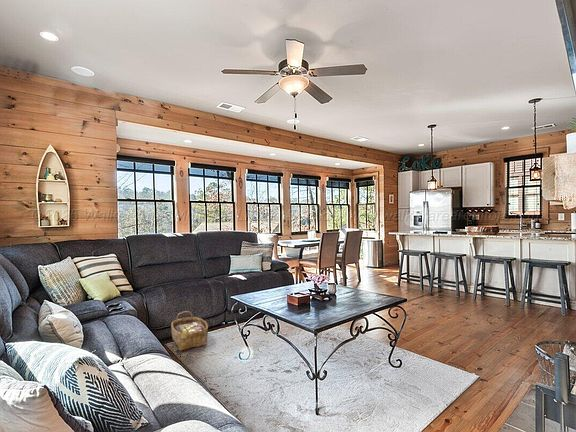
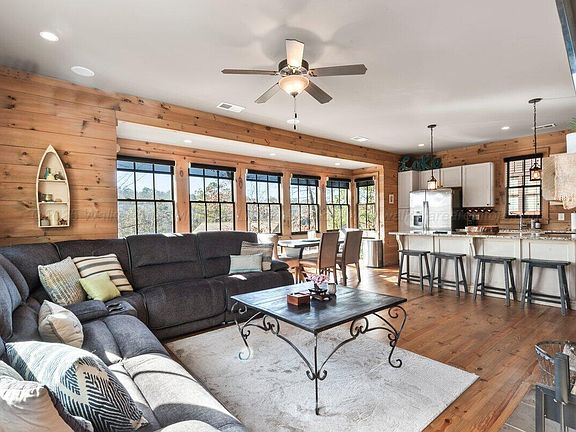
- woven basket [170,310,209,352]
